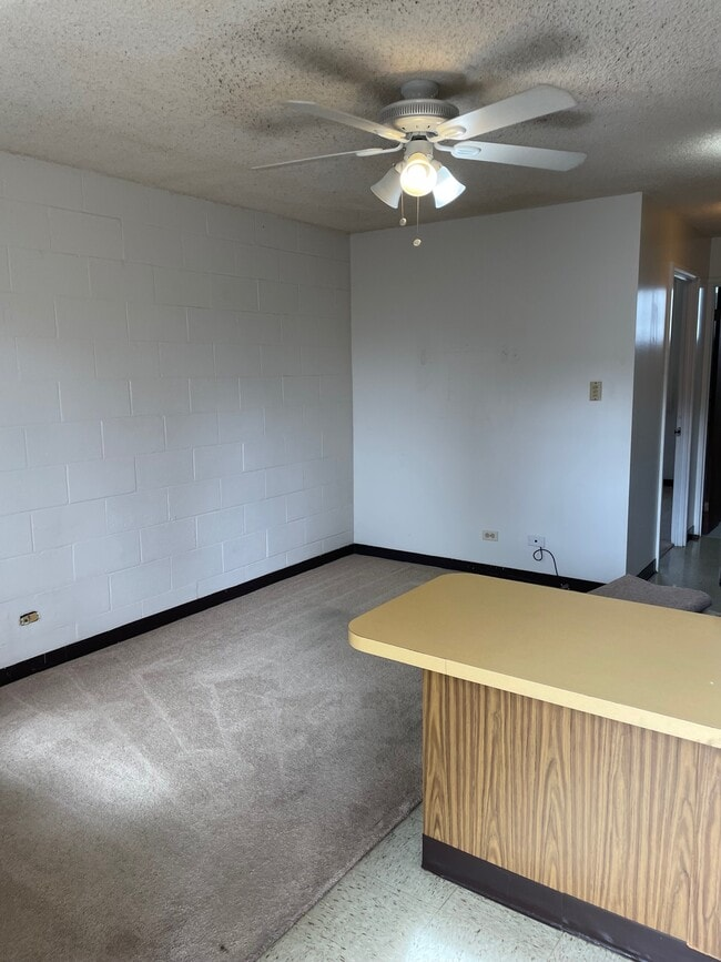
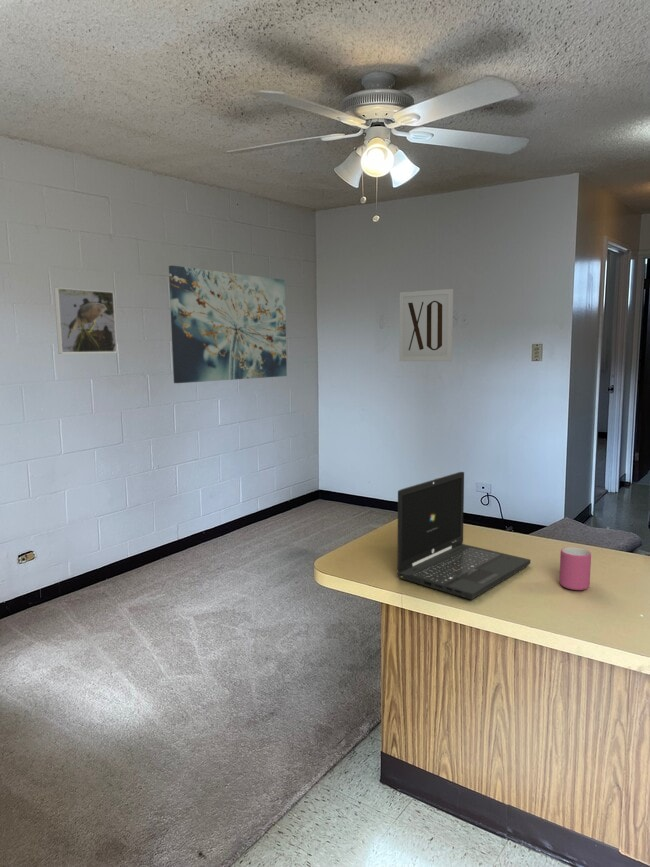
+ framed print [53,287,118,355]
+ mug [558,546,592,591]
+ laptop [396,471,531,601]
+ wall art [398,288,454,362]
+ wall art [168,264,288,384]
